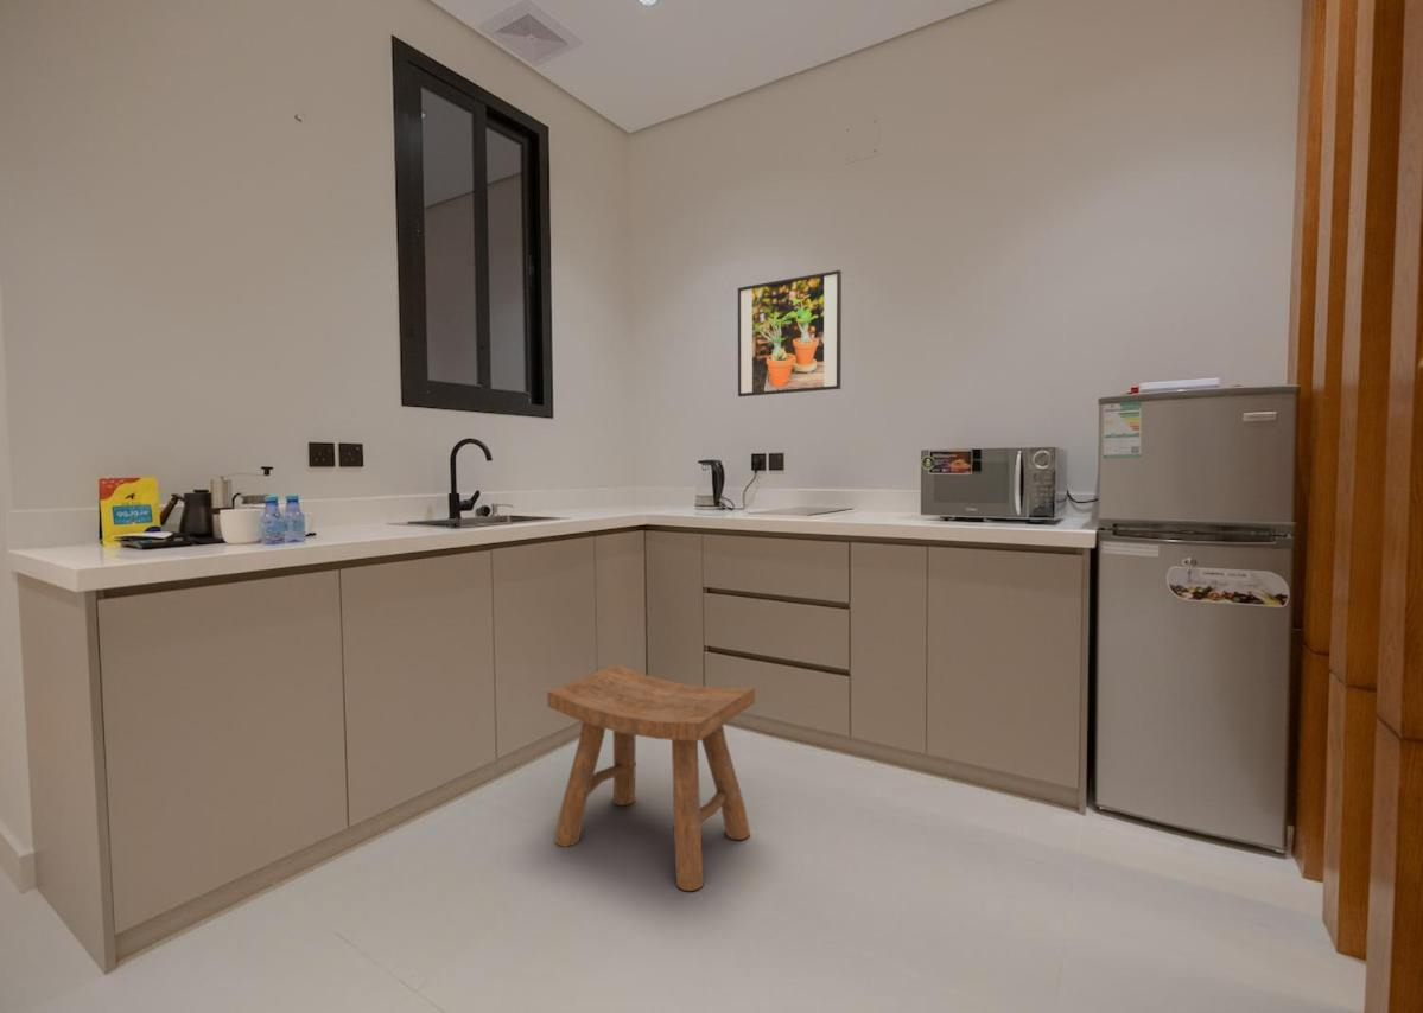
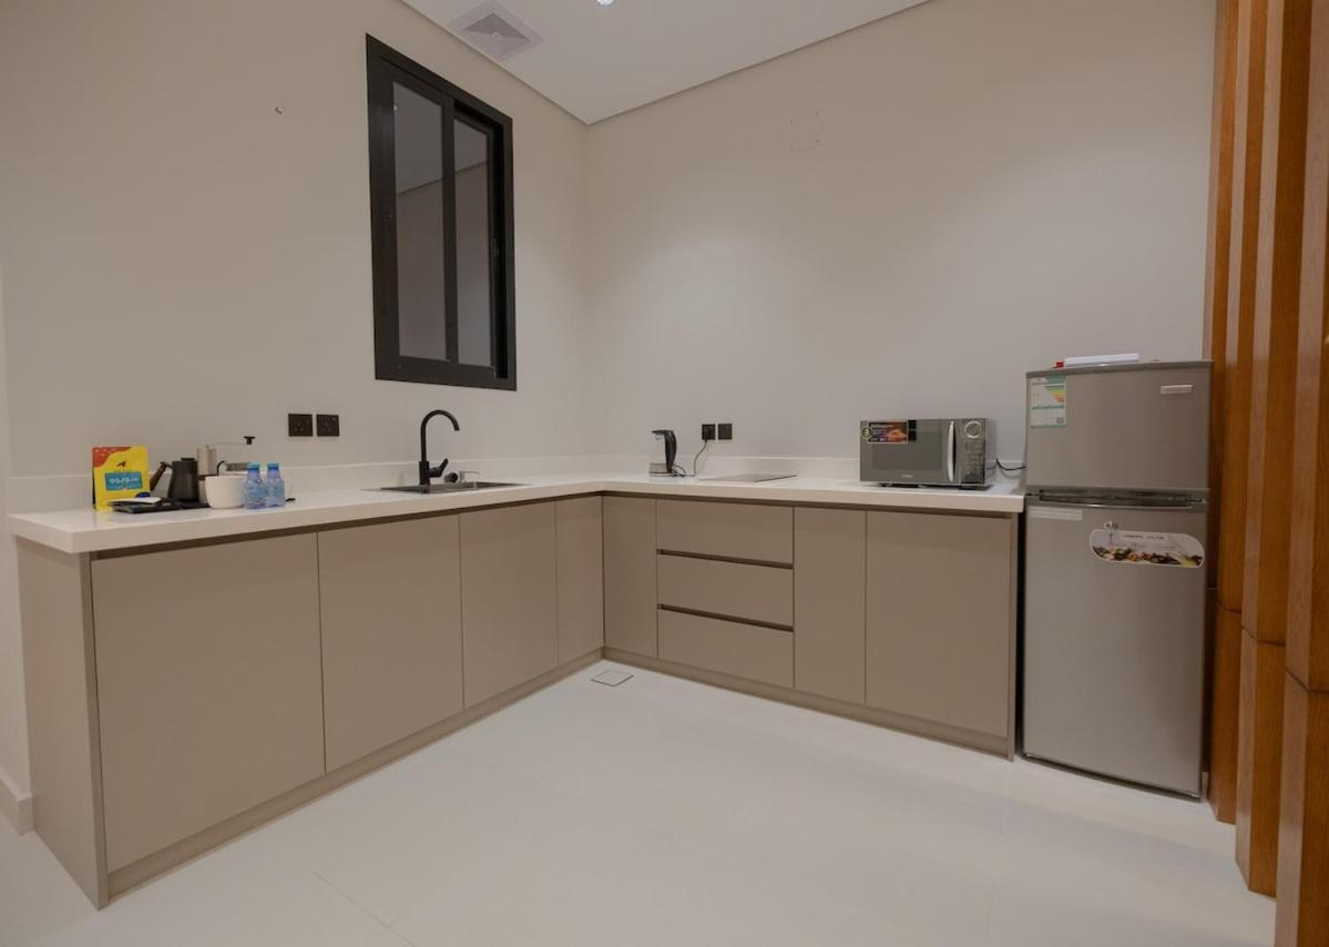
- stool [546,663,756,892]
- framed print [737,269,843,397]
